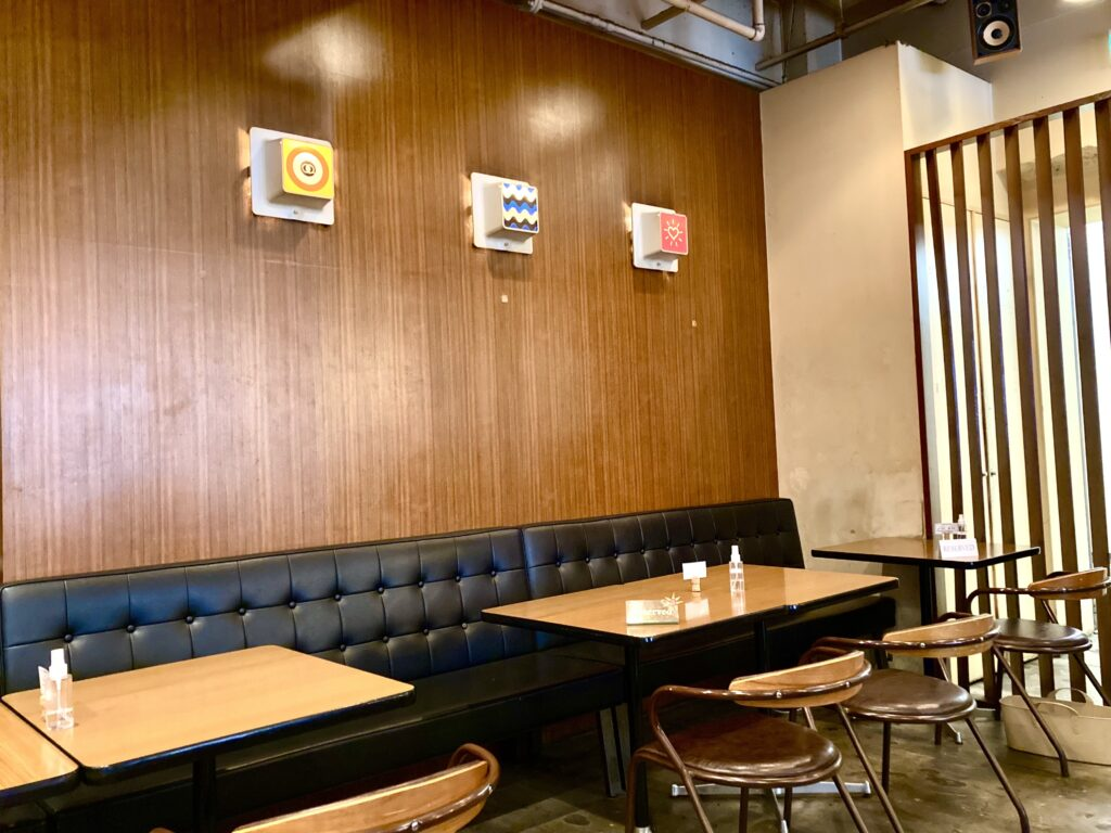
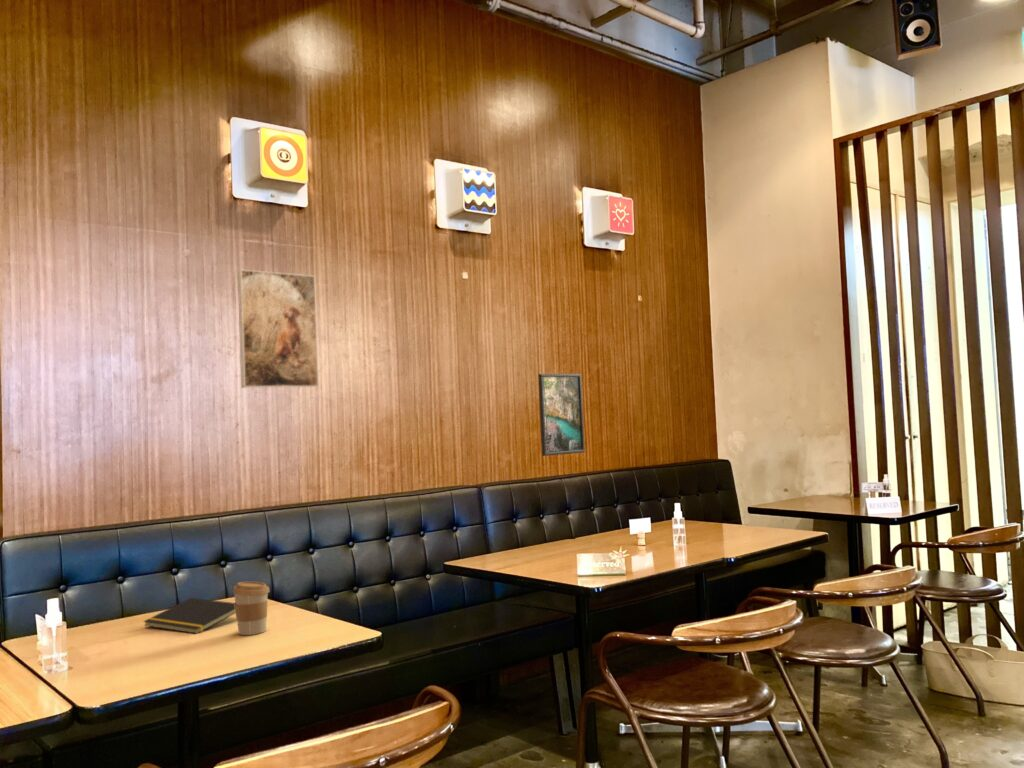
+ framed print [237,269,320,389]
+ notepad [143,597,236,635]
+ coffee cup [232,581,270,636]
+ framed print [537,373,586,457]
